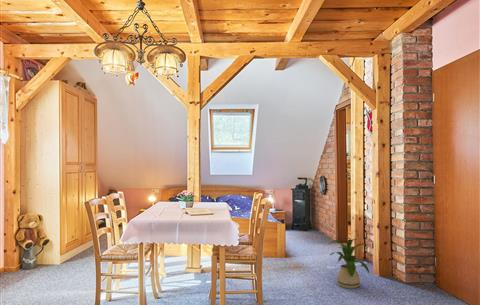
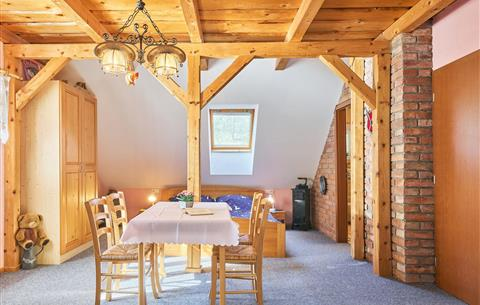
- house plant [327,238,373,289]
